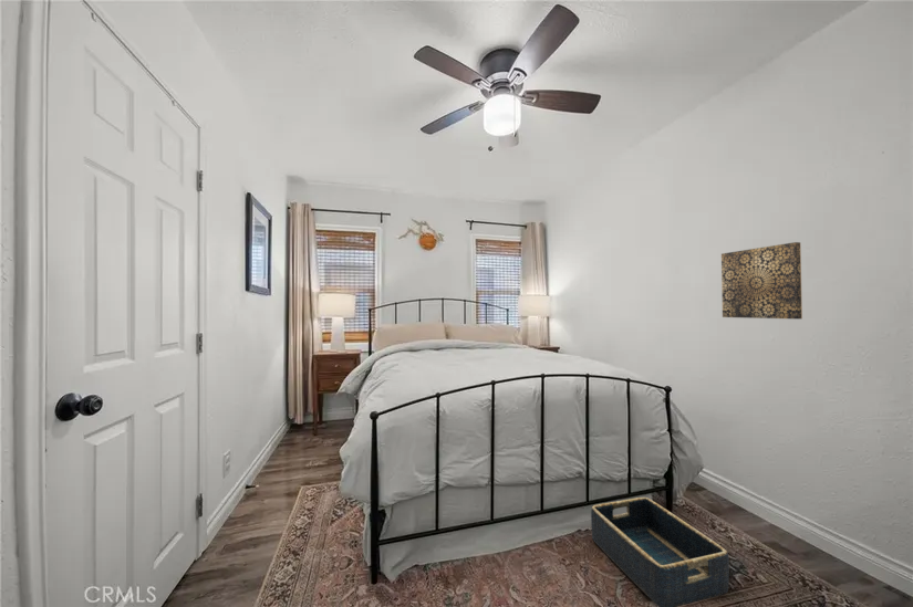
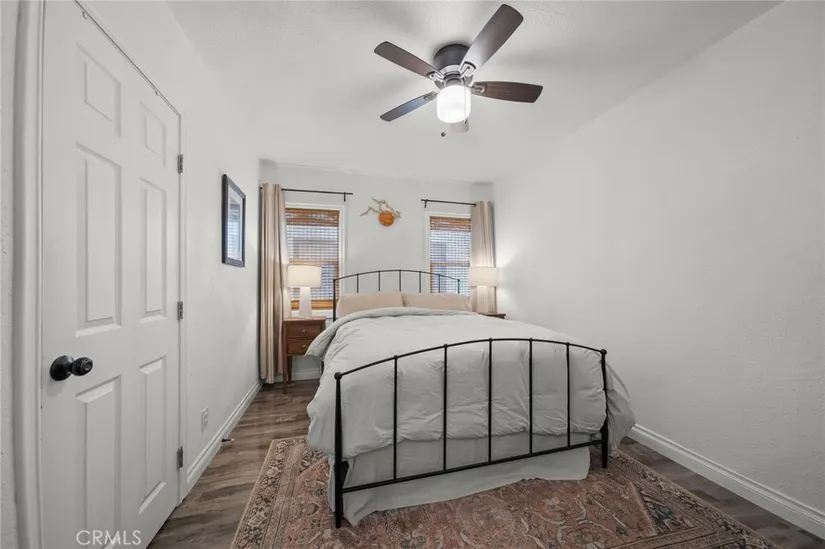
- wall art [720,241,803,320]
- basket [590,496,730,607]
